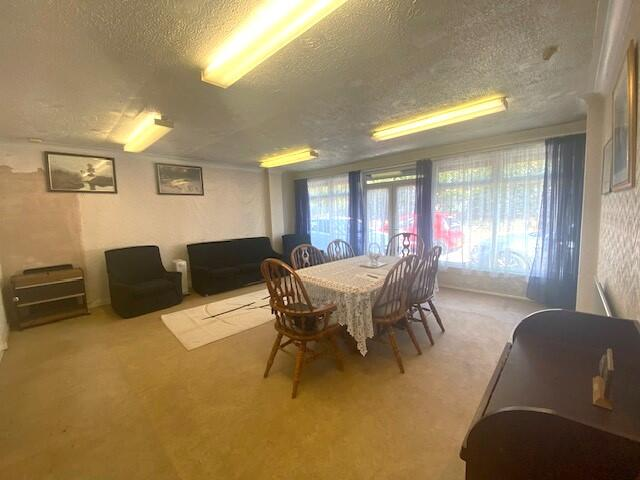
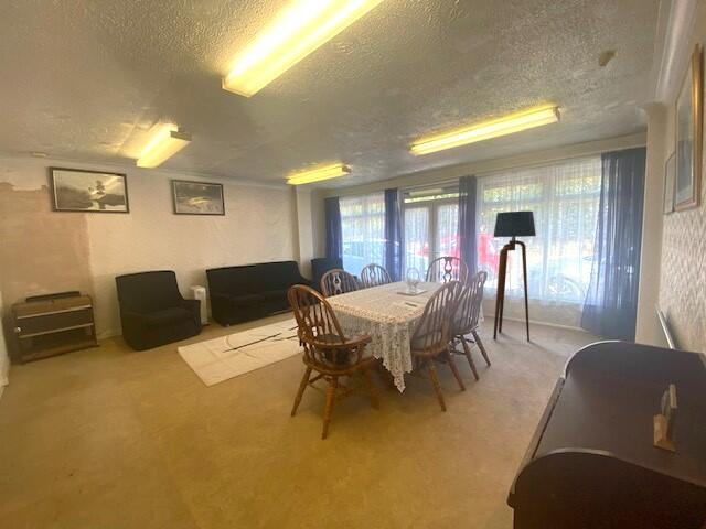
+ floor lamp [492,210,537,343]
